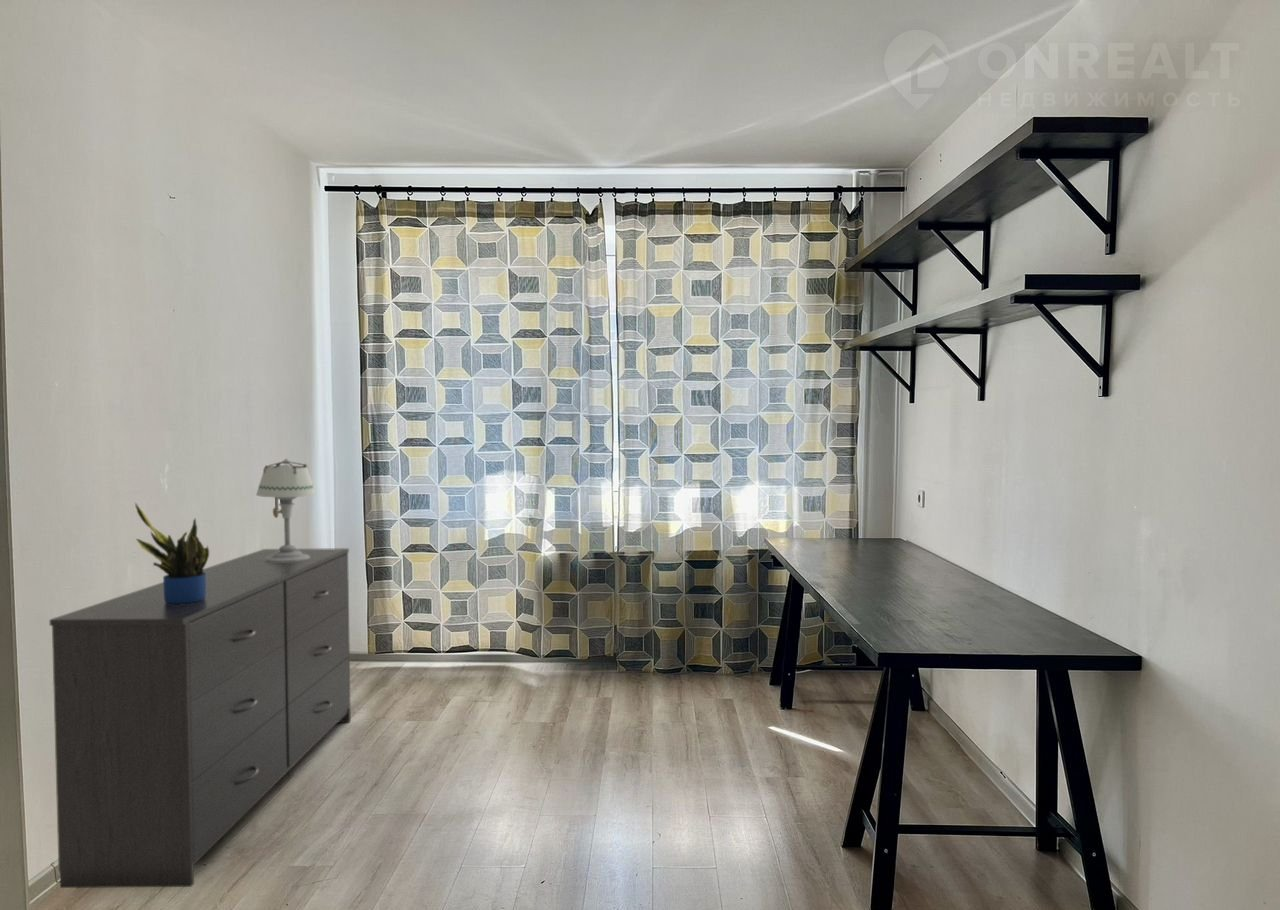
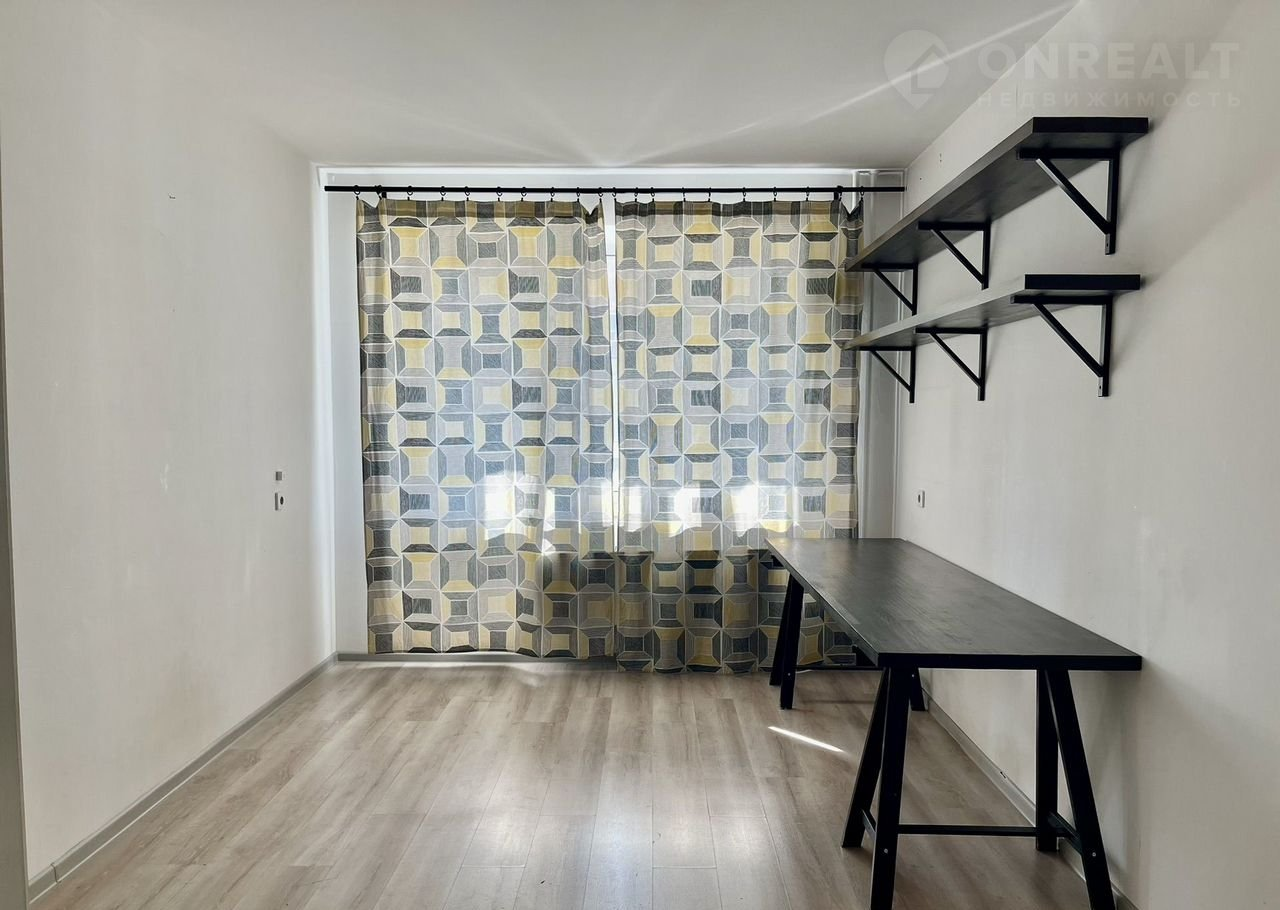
- potted plant [134,502,210,605]
- table lamp [255,458,316,562]
- dresser [49,547,352,889]
